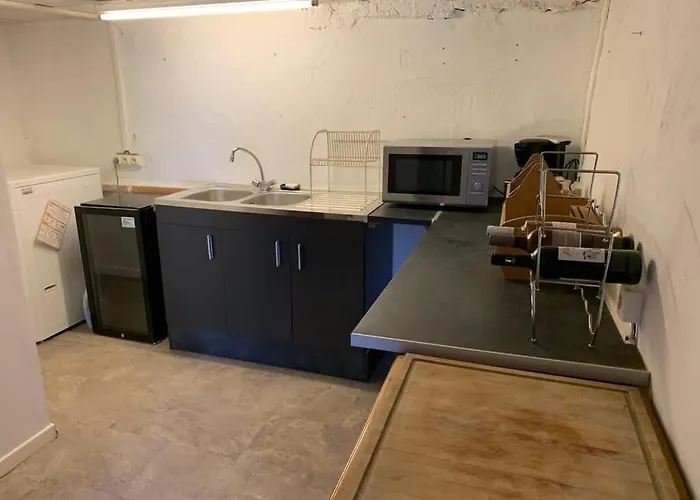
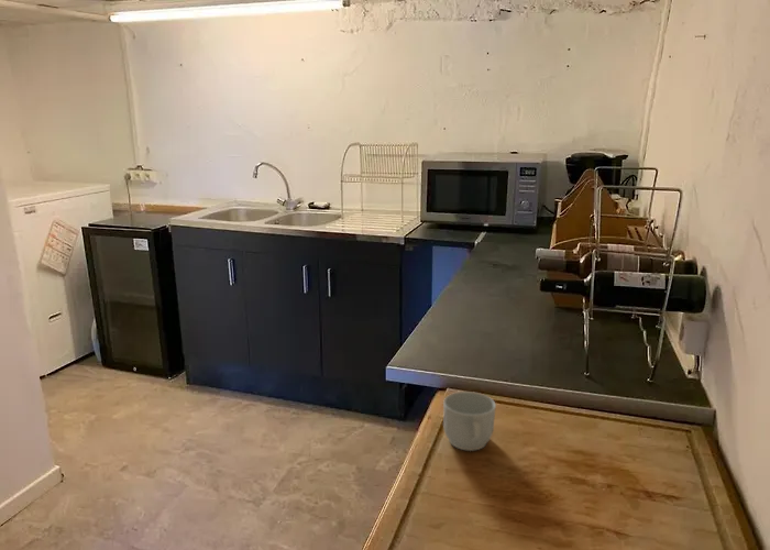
+ mug [442,391,497,452]
